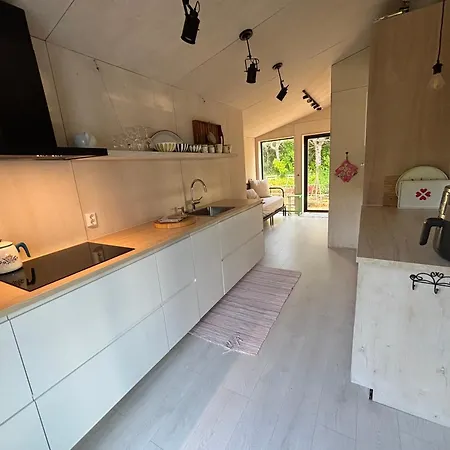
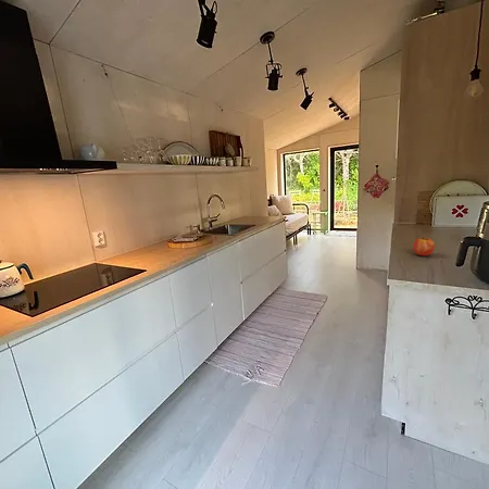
+ fruit [412,235,436,256]
